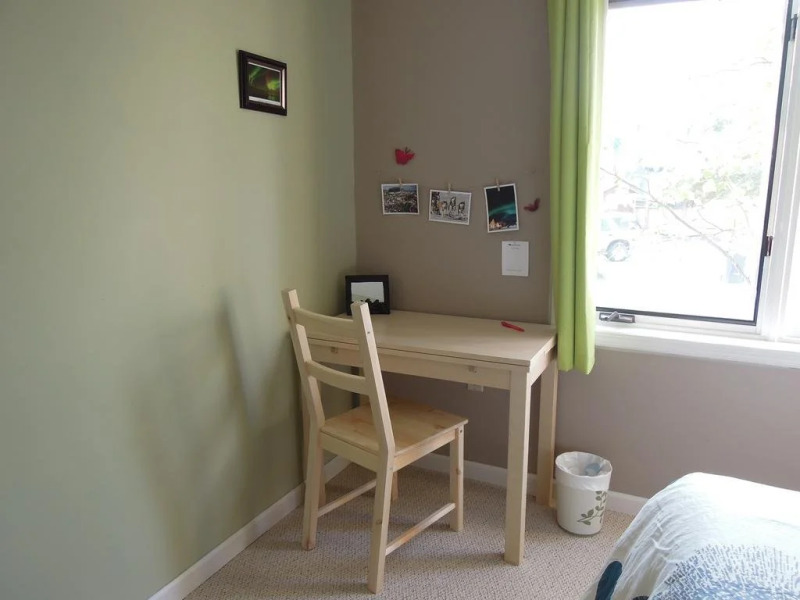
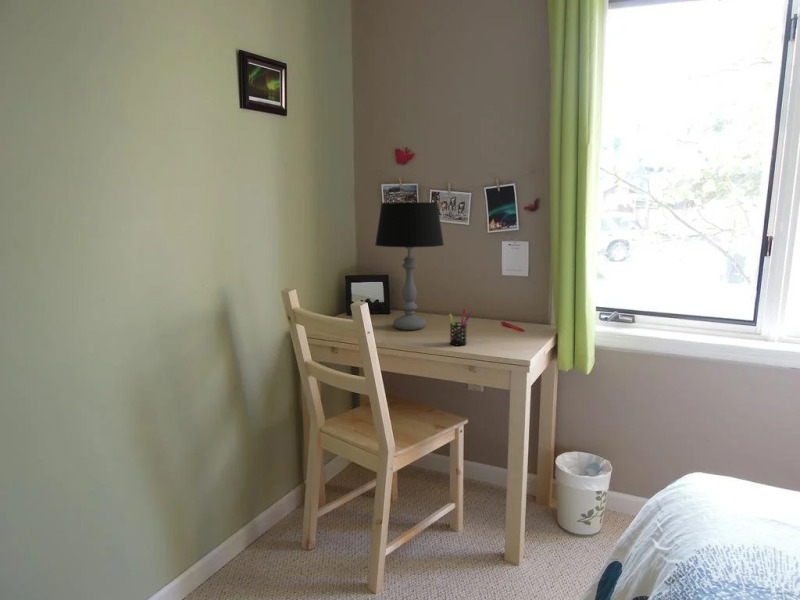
+ pen holder [448,308,473,346]
+ table lamp [374,201,445,331]
